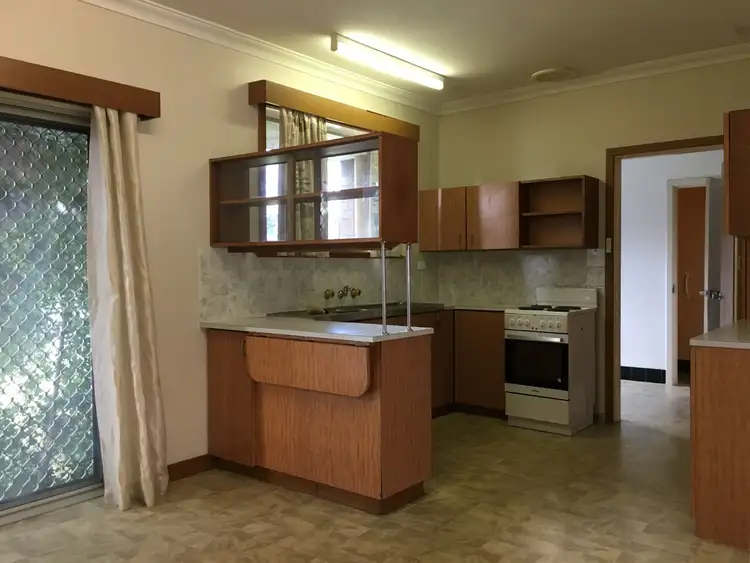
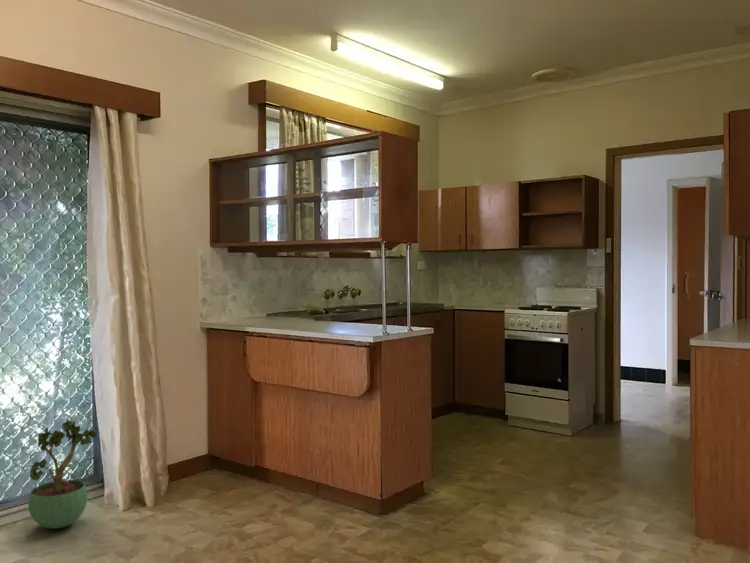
+ potted plant [27,418,97,530]
